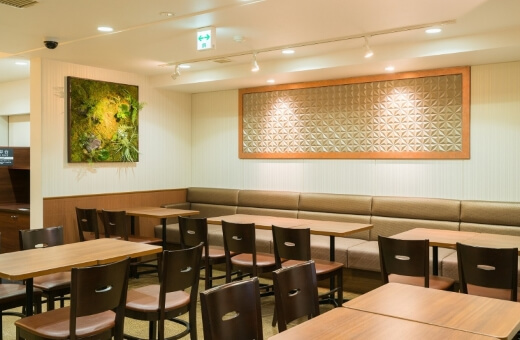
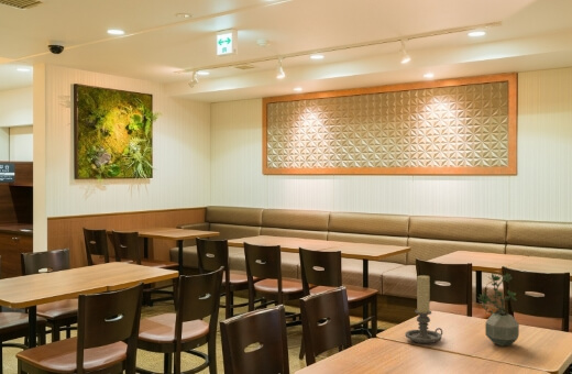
+ candle holder [404,275,443,344]
+ potted plant [476,272,520,348]
